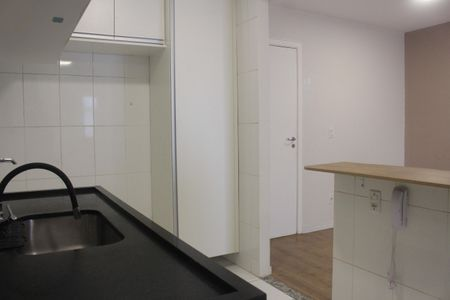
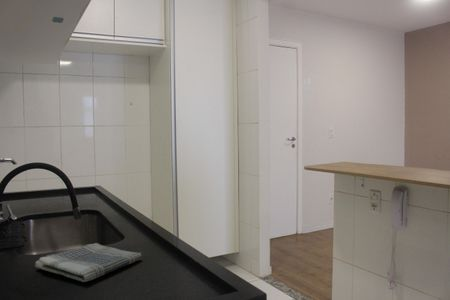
+ dish towel [34,242,143,283]
